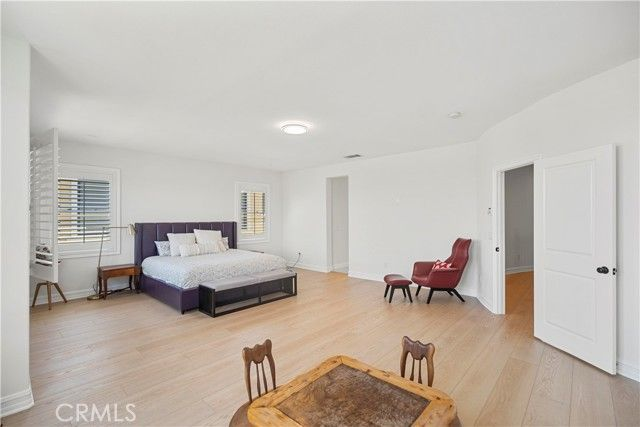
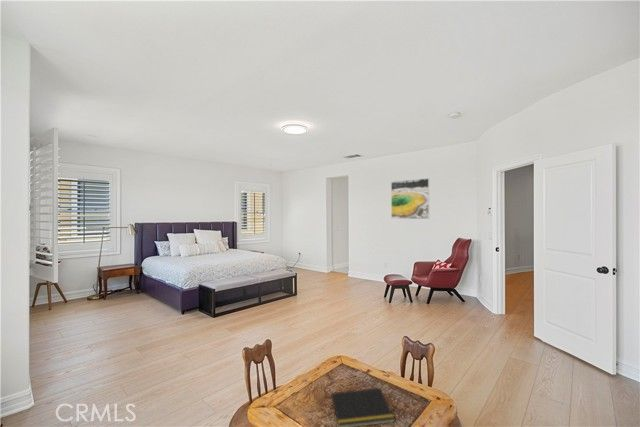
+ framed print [390,177,430,220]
+ notepad [329,387,396,427]
